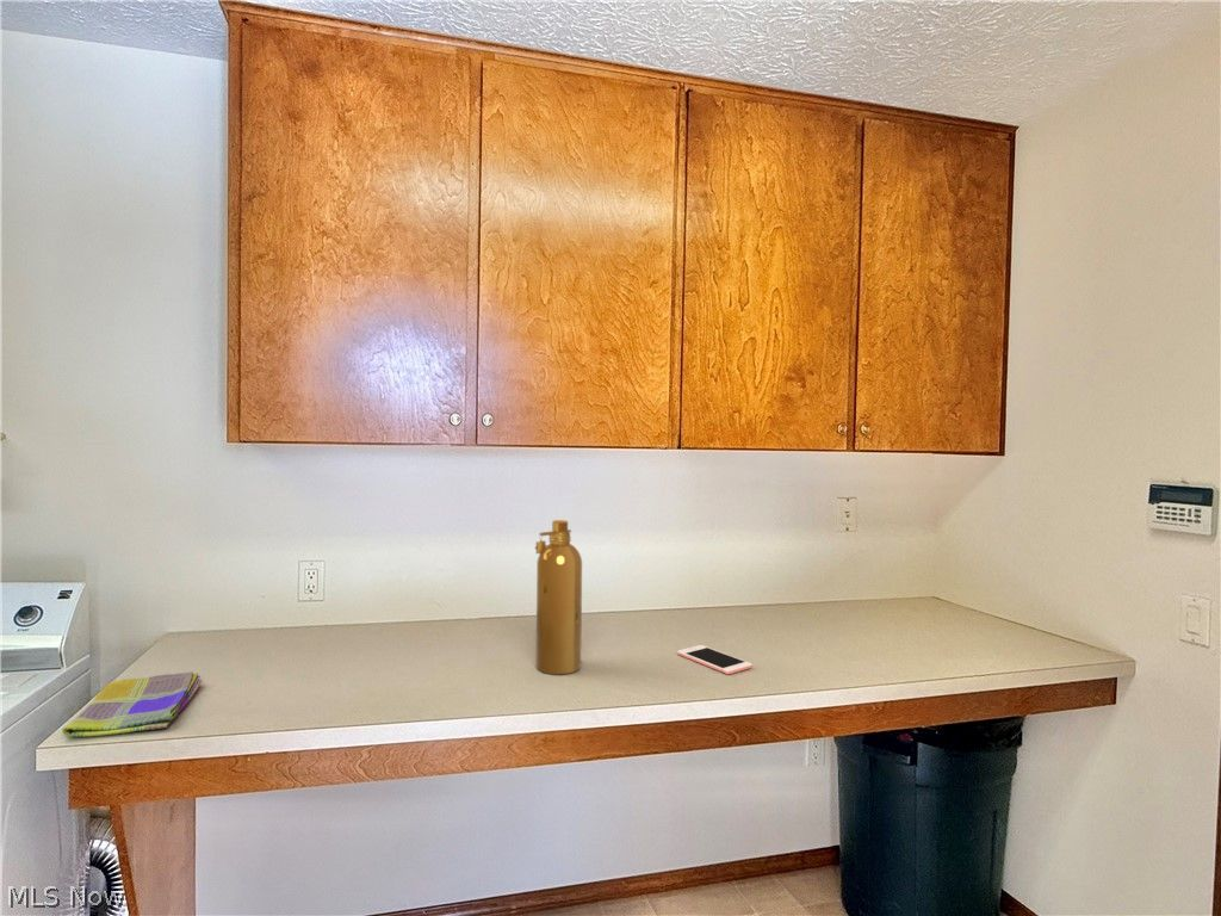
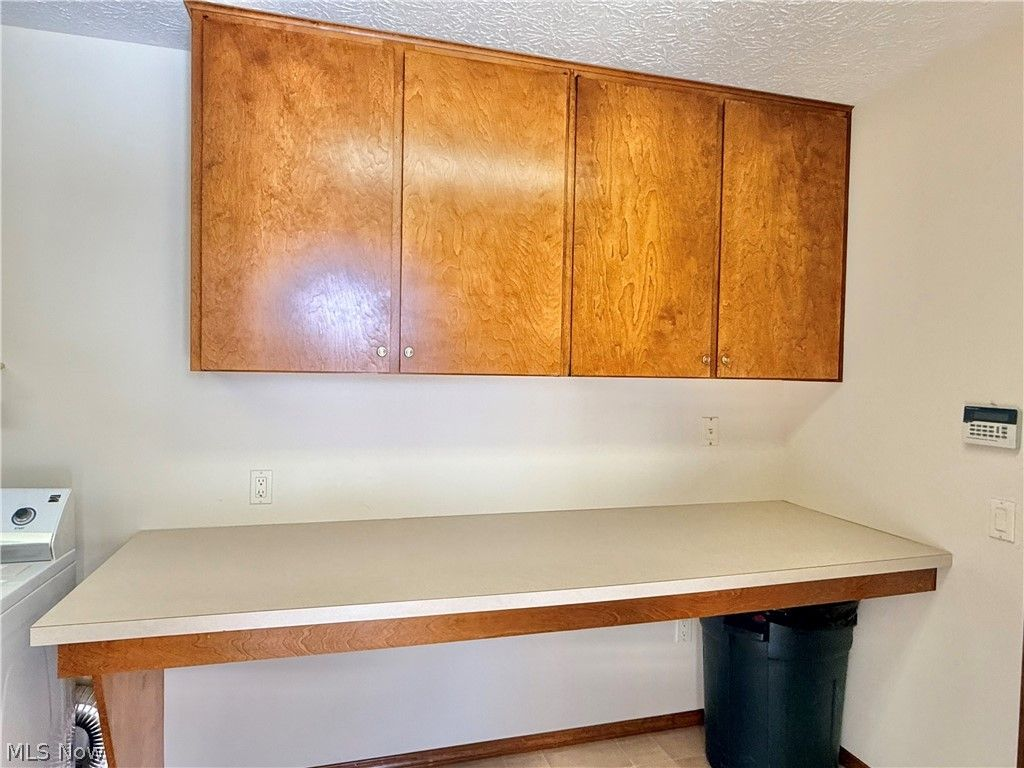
- cell phone [676,644,754,675]
- spray bottle [533,519,583,675]
- dish towel [61,670,203,737]
